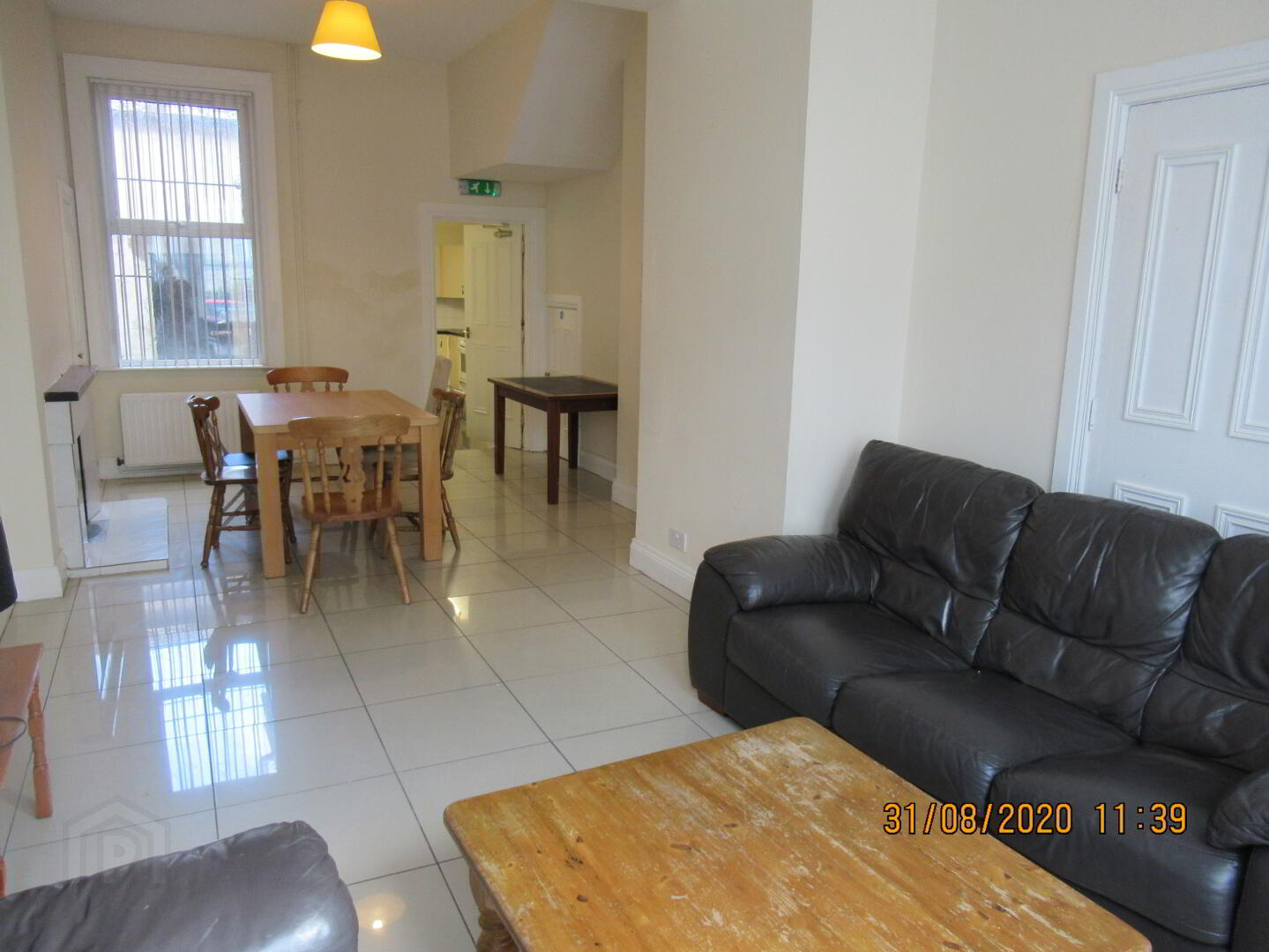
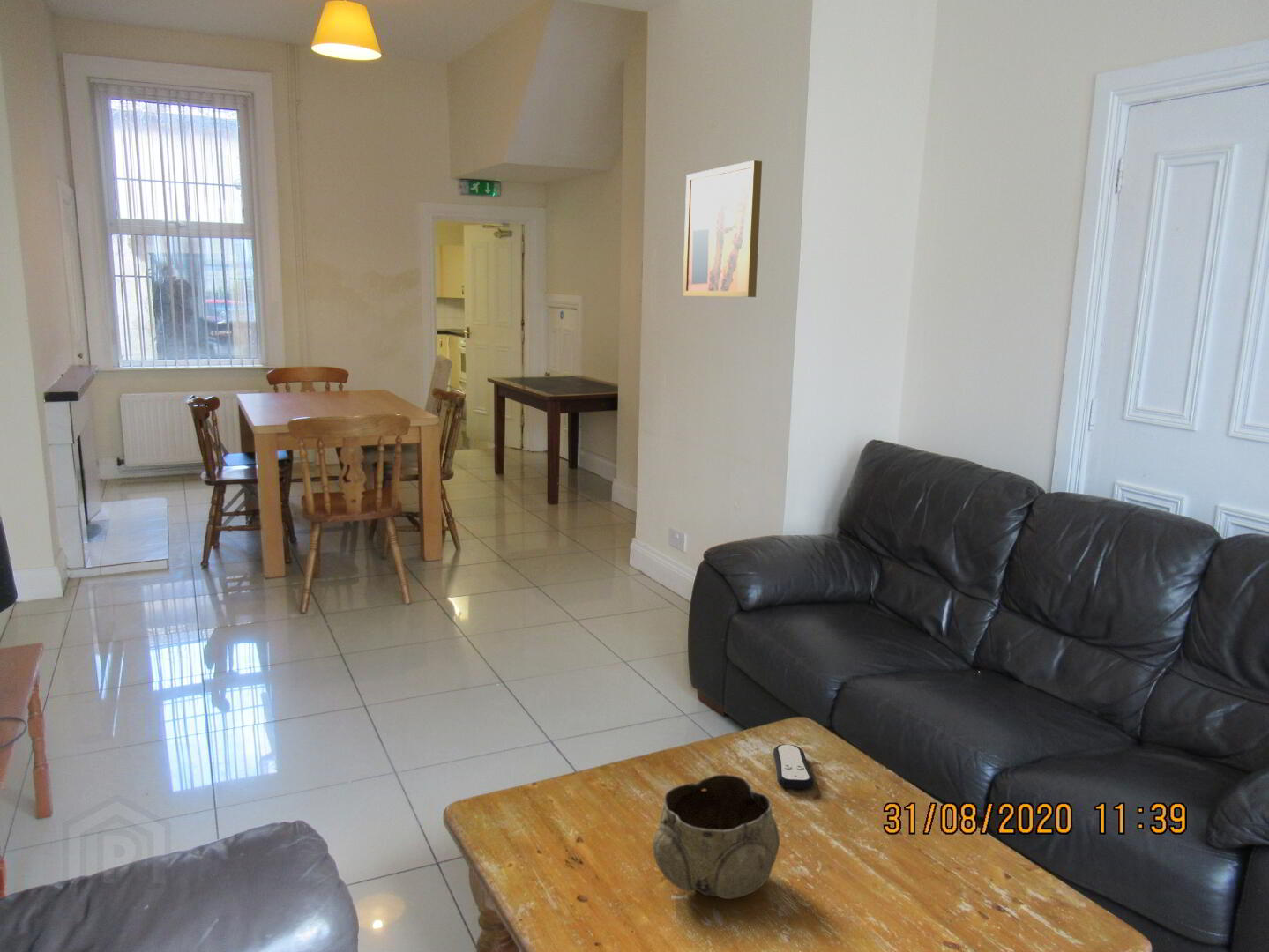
+ remote control [773,744,814,790]
+ decorative bowl [652,774,780,900]
+ wall art [682,160,763,298]
